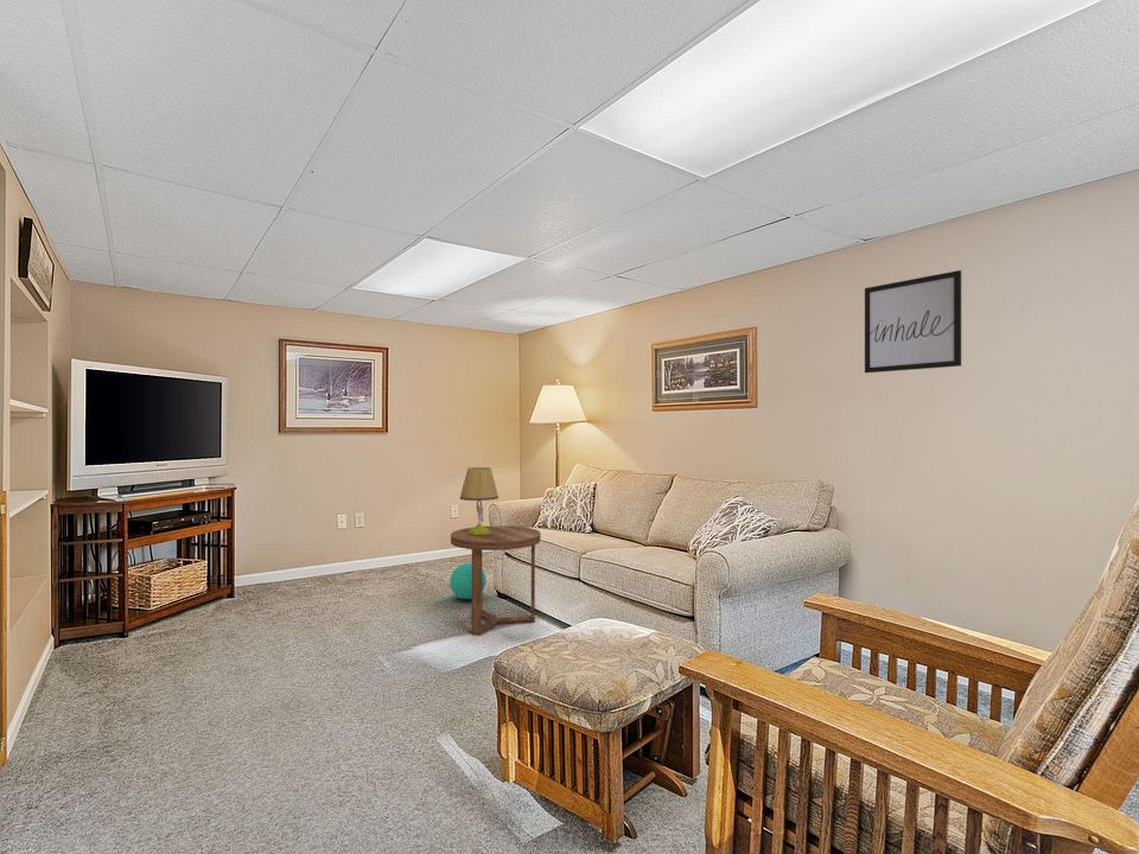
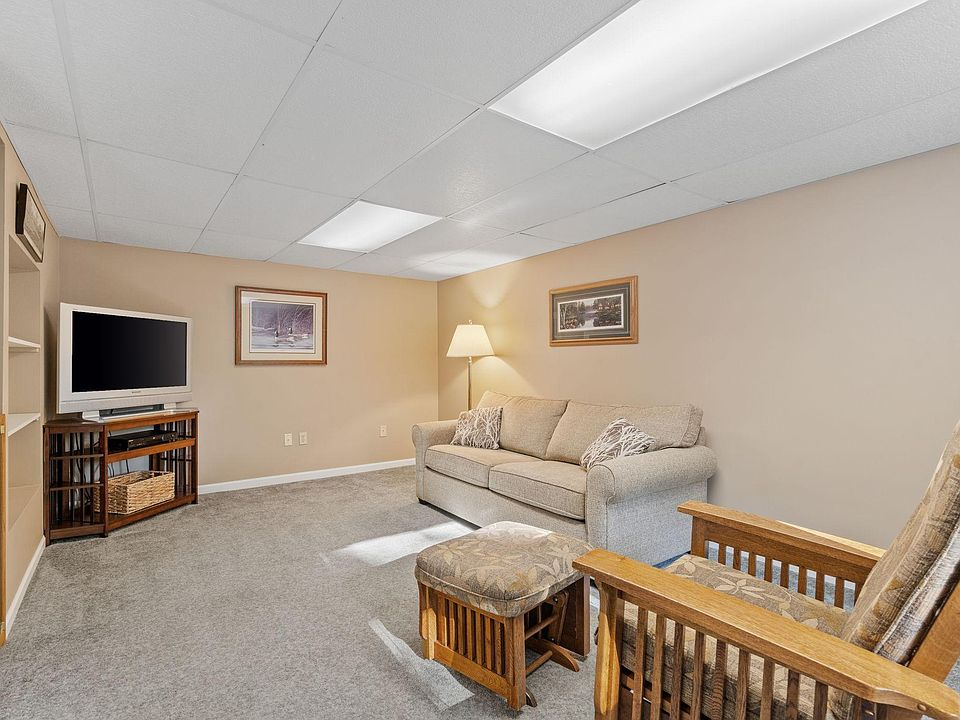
- side table [450,524,542,637]
- ball [448,562,486,600]
- wall art [864,269,962,374]
- table lamp [459,466,499,535]
